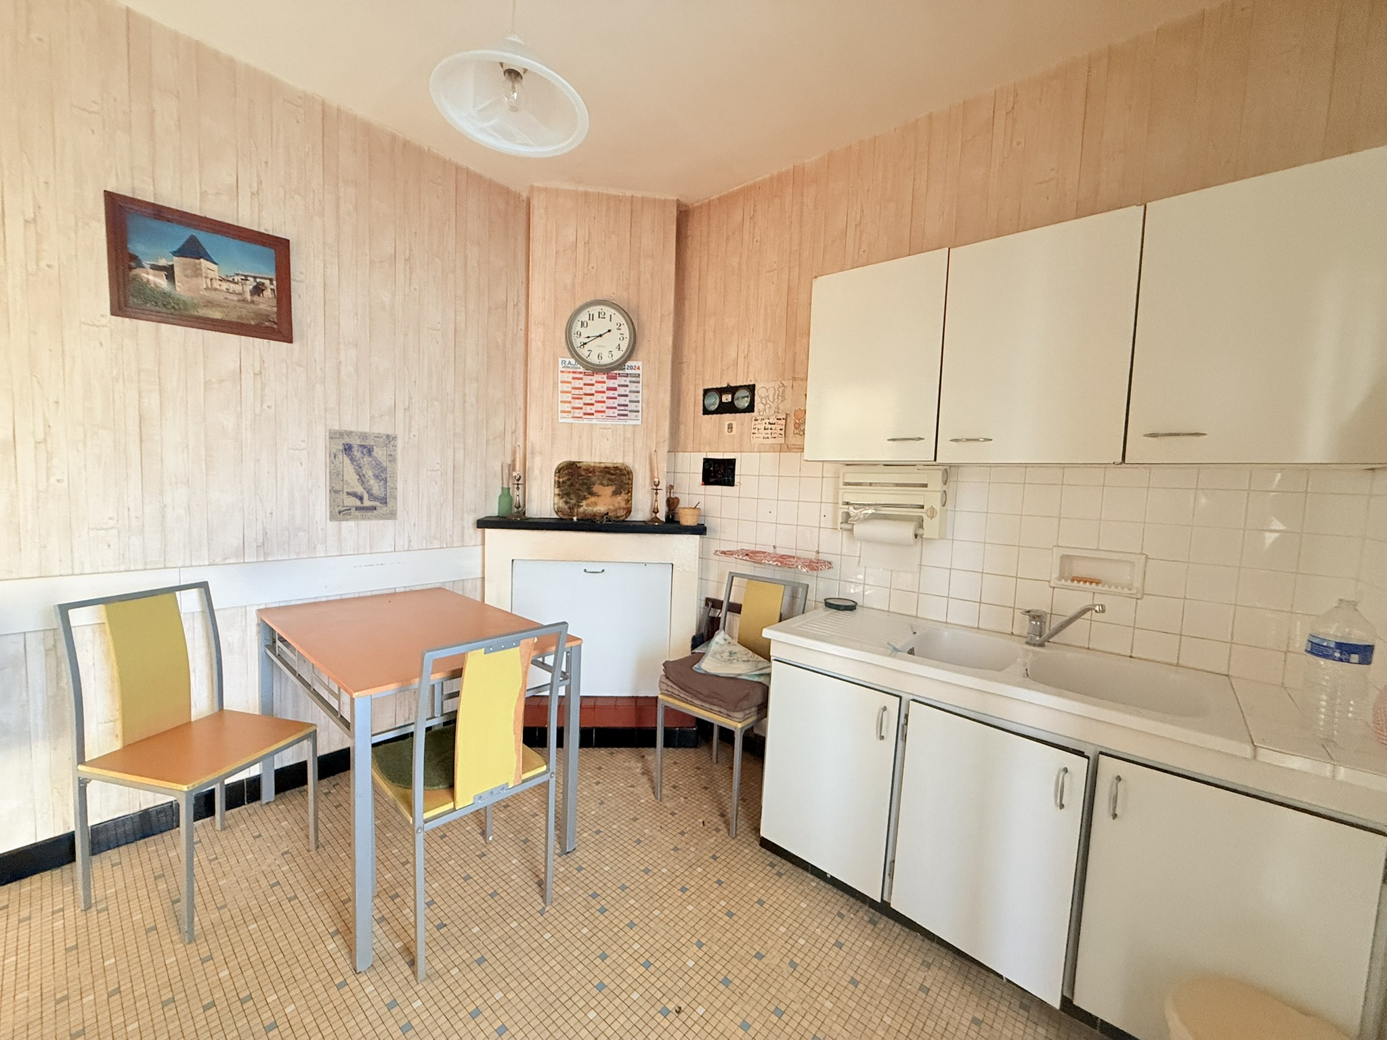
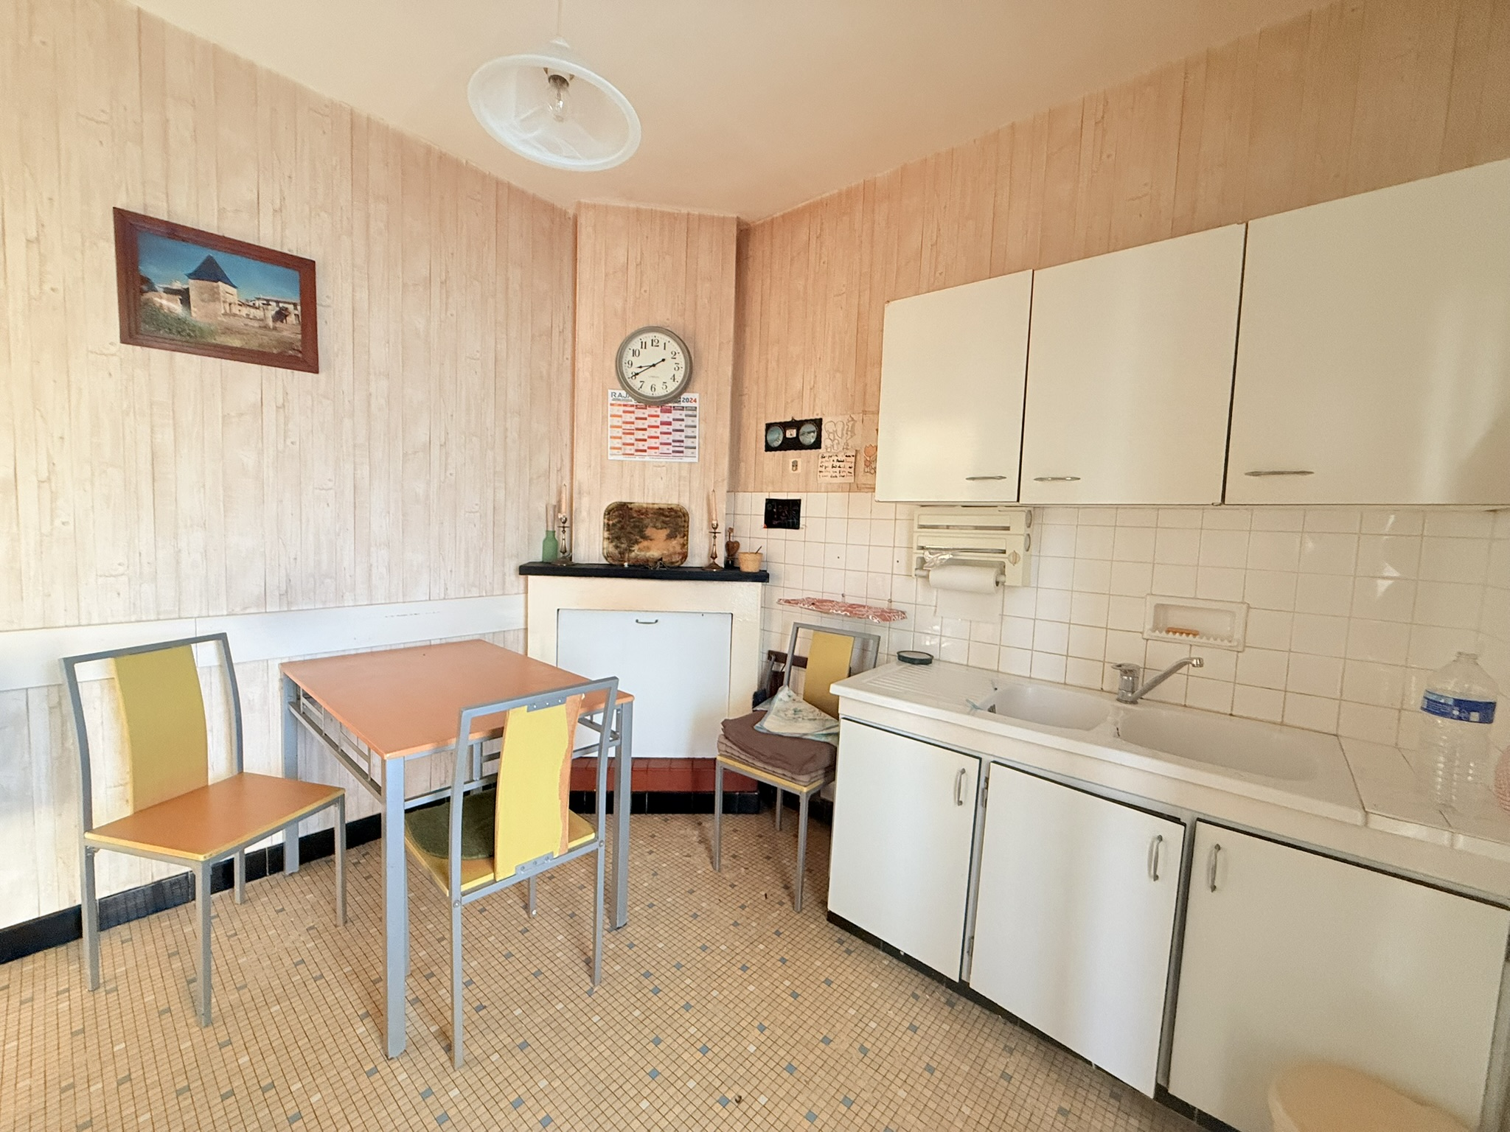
- wall art [328,428,399,522]
